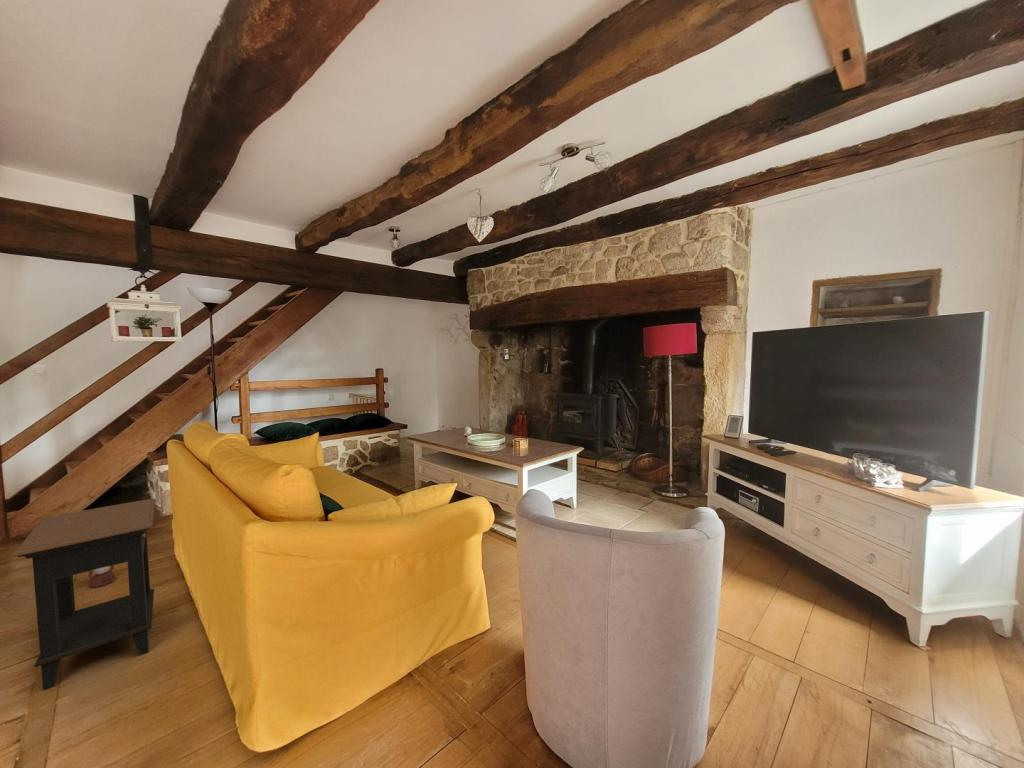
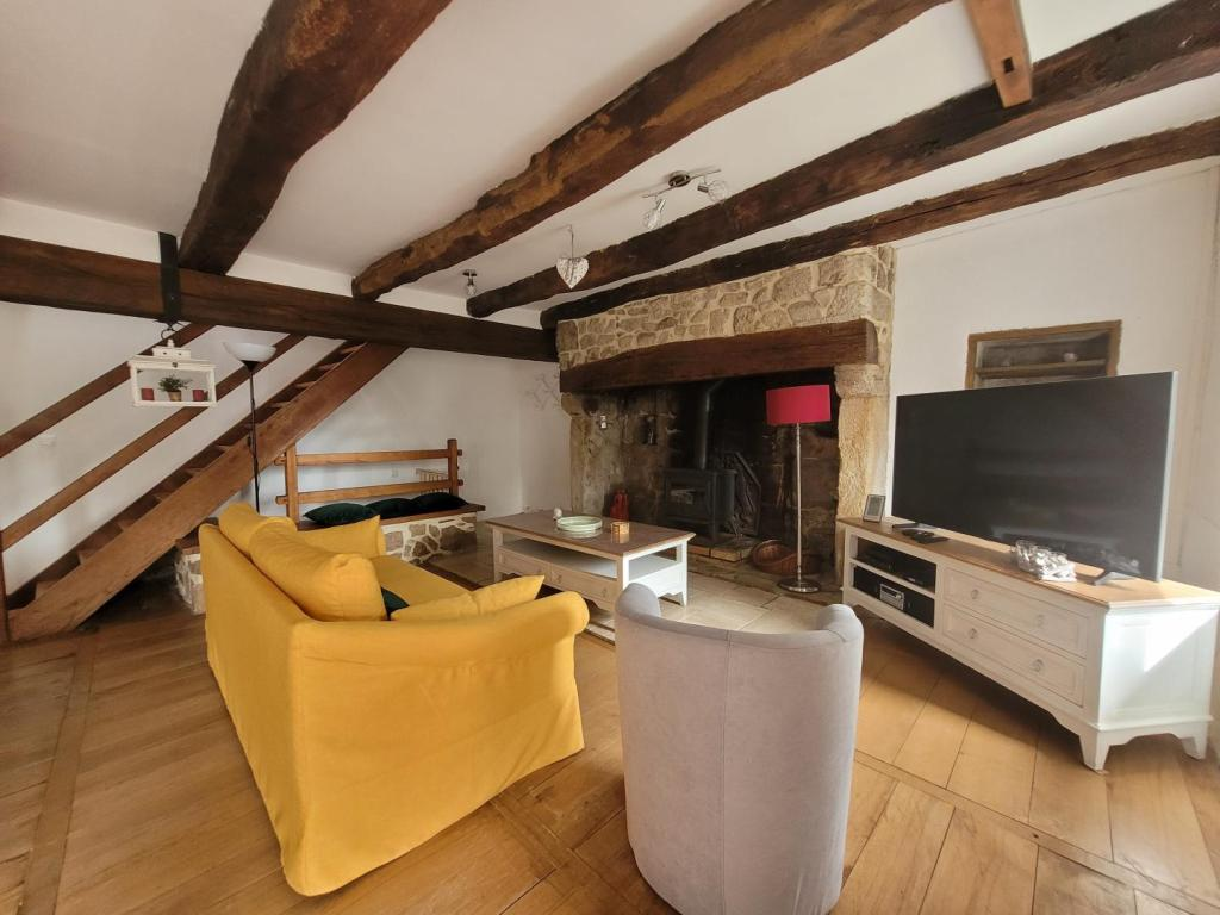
- lantern [87,565,117,588]
- side table [12,498,156,691]
